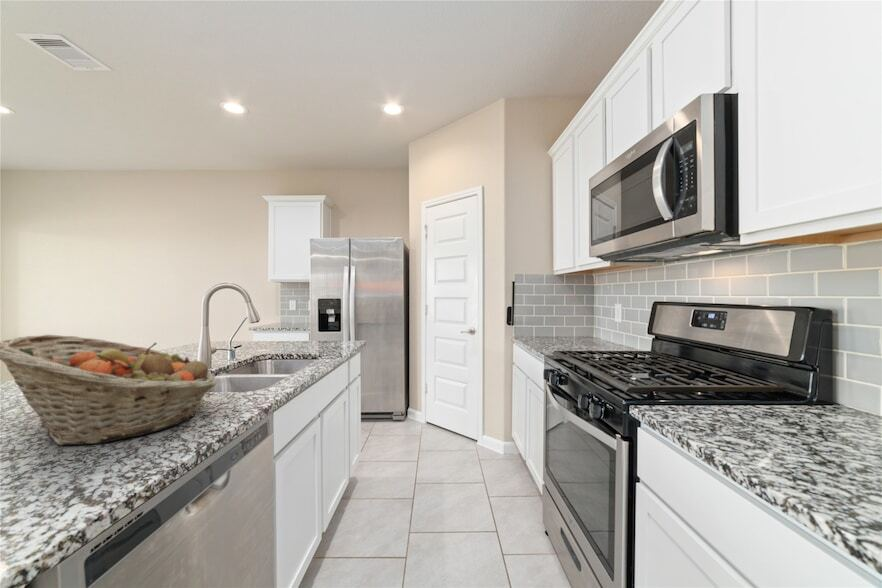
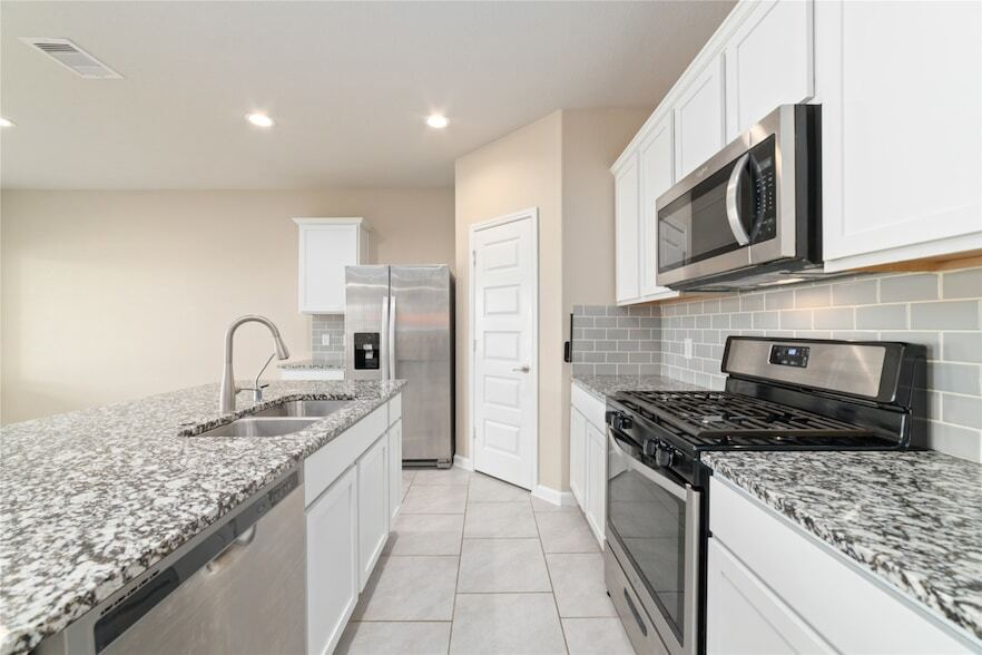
- fruit basket [0,334,217,446]
